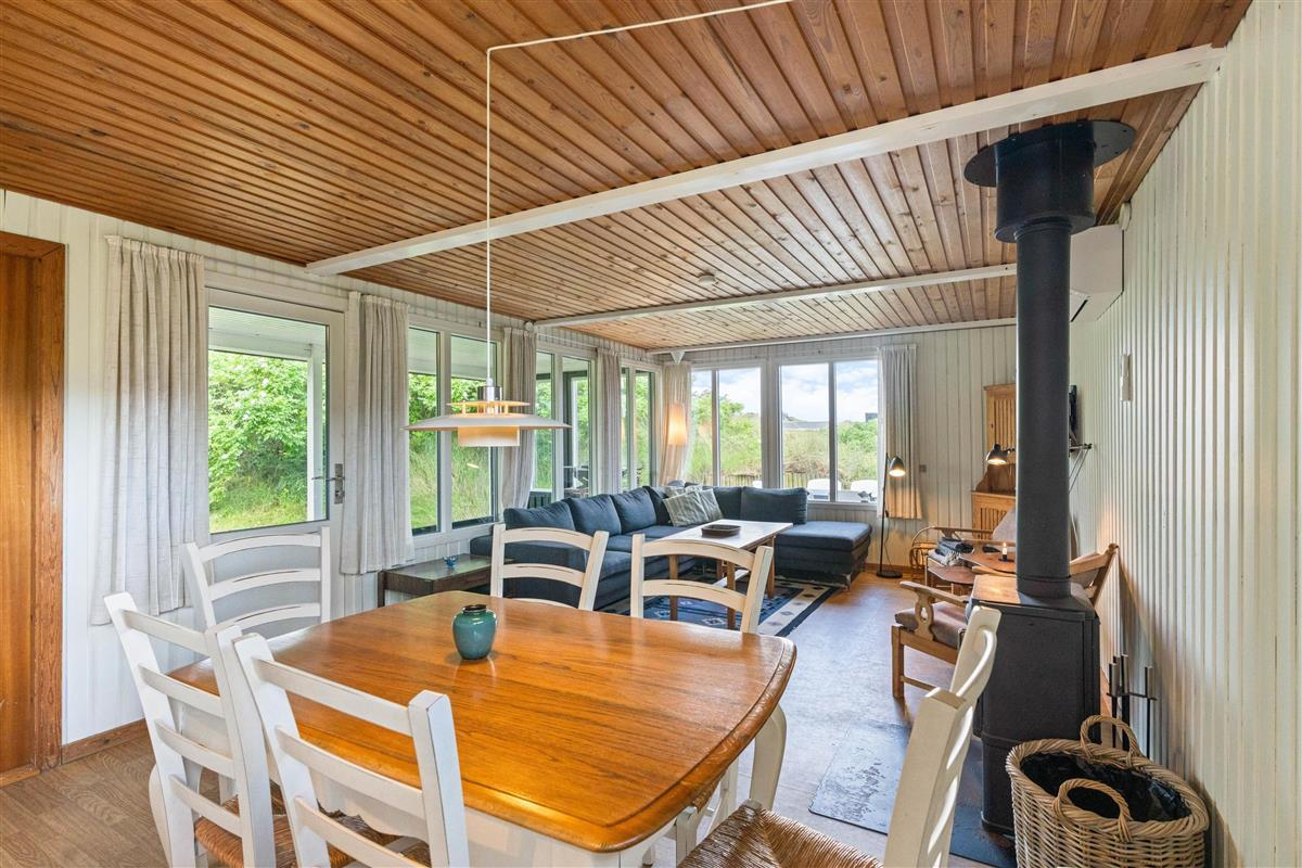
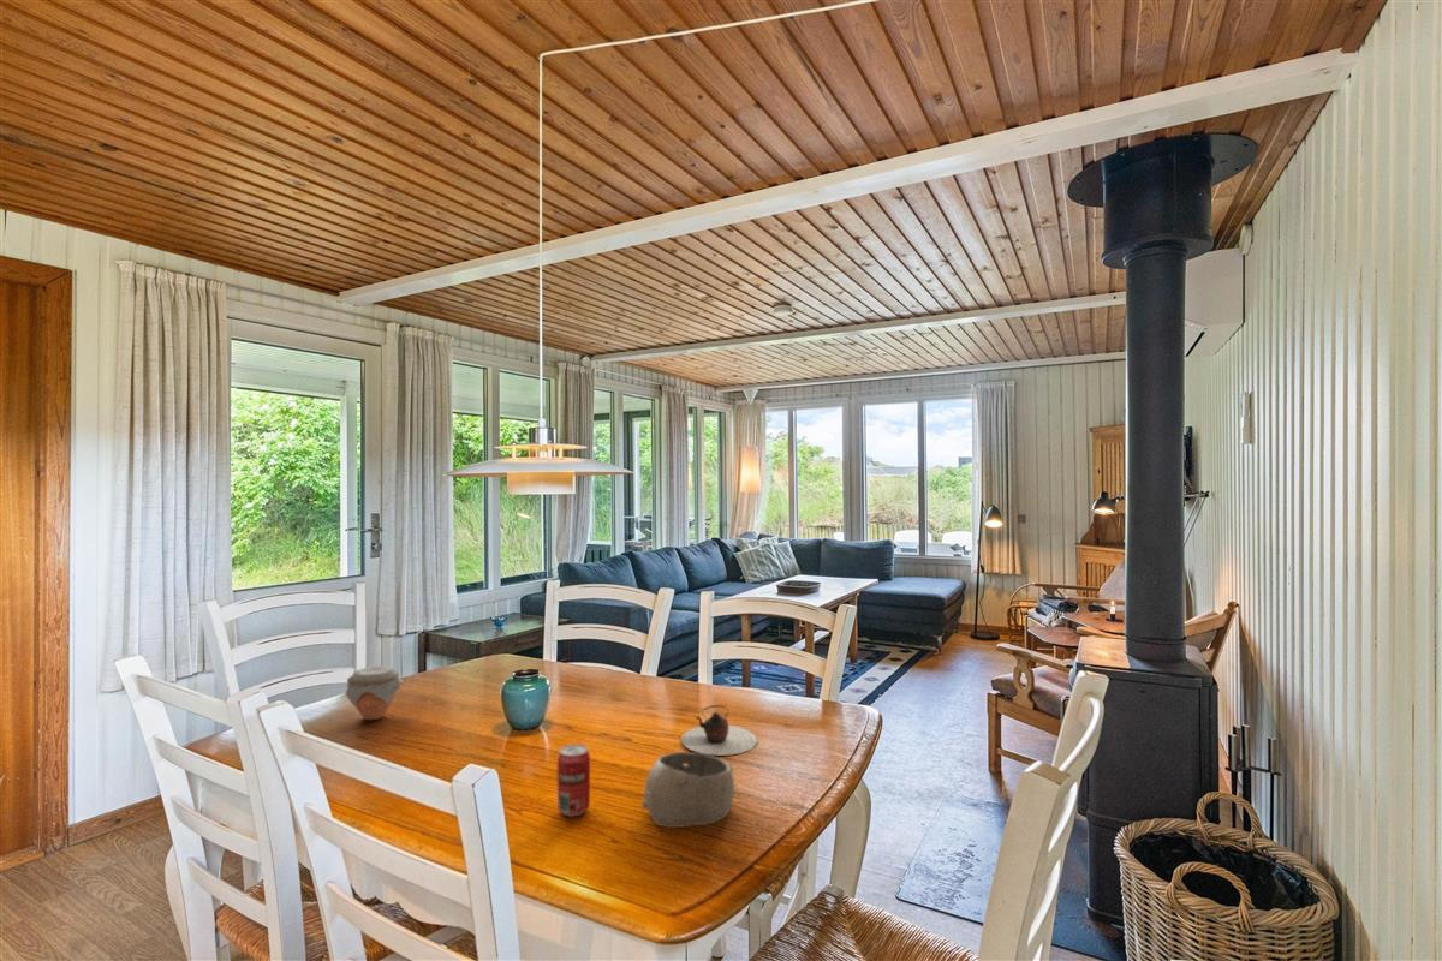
+ jar [344,664,405,721]
+ bowl [640,751,735,829]
+ beverage can [556,742,591,818]
+ teapot [680,704,758,757]
